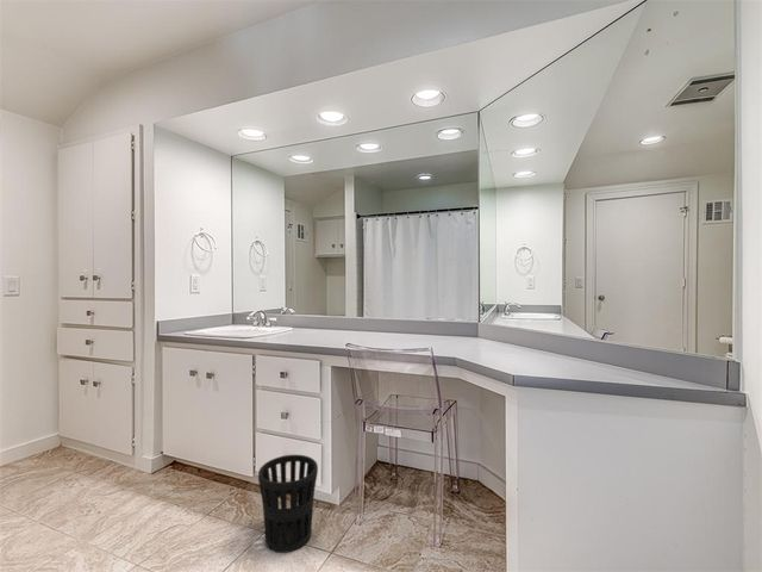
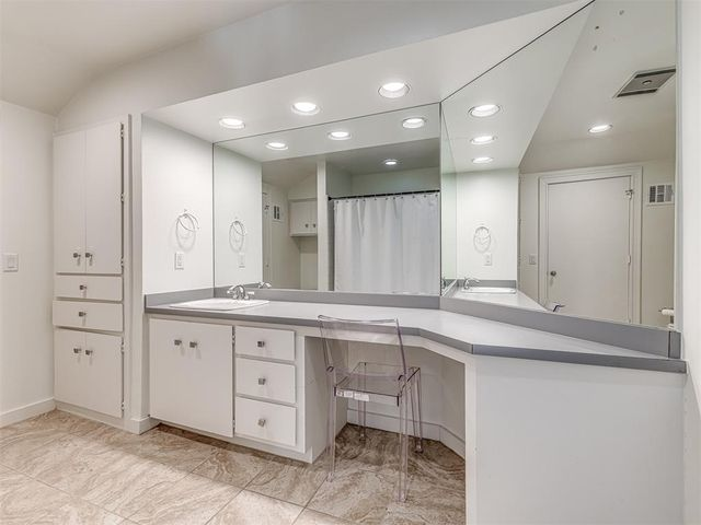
- wastebasket [257,454,319,554]
